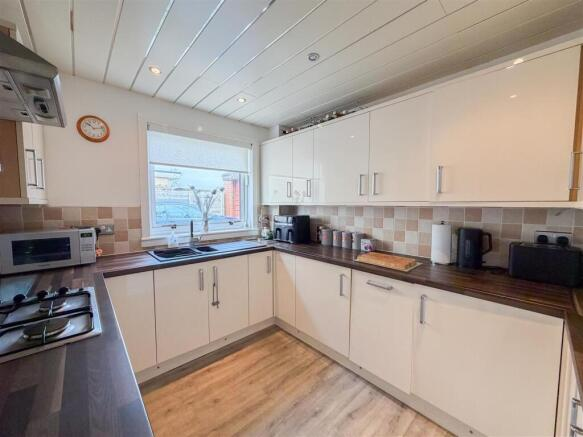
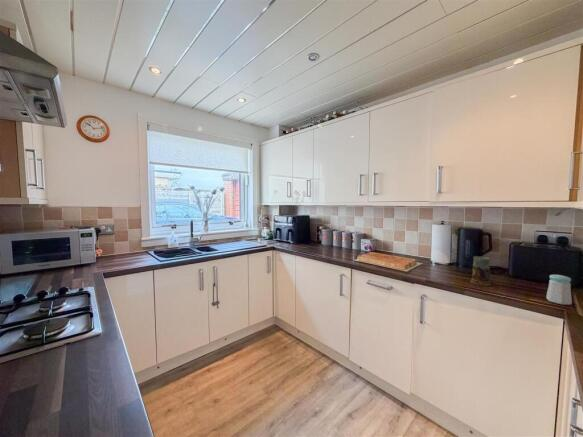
+ salt shaker [545,274,573,306]
+ mug [469,255,492,286]
